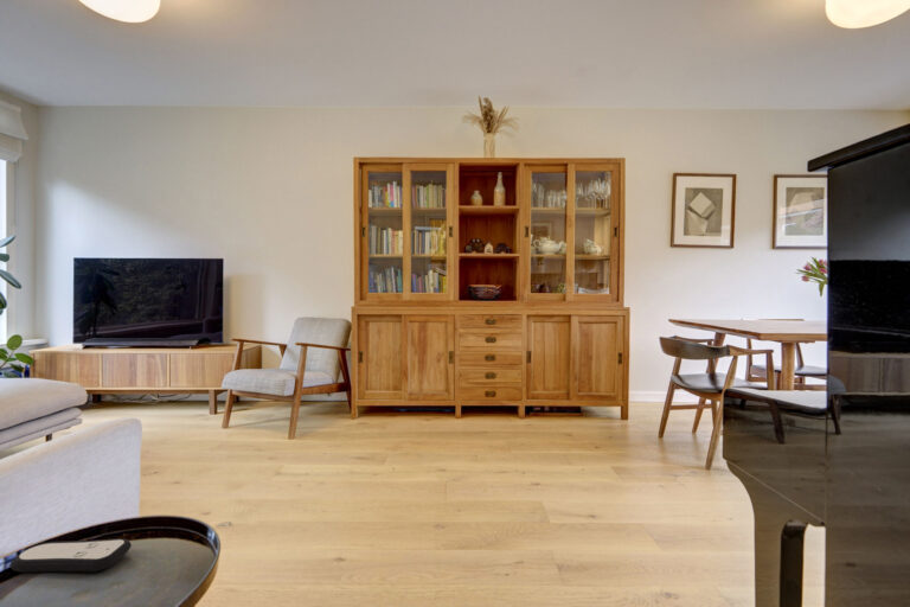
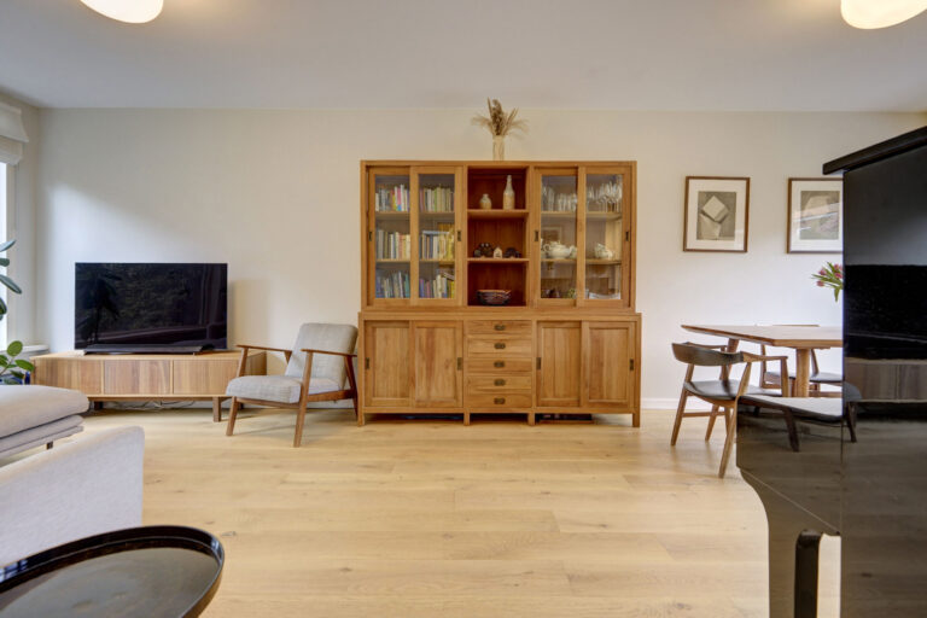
- remote control [9,537,133,574]
